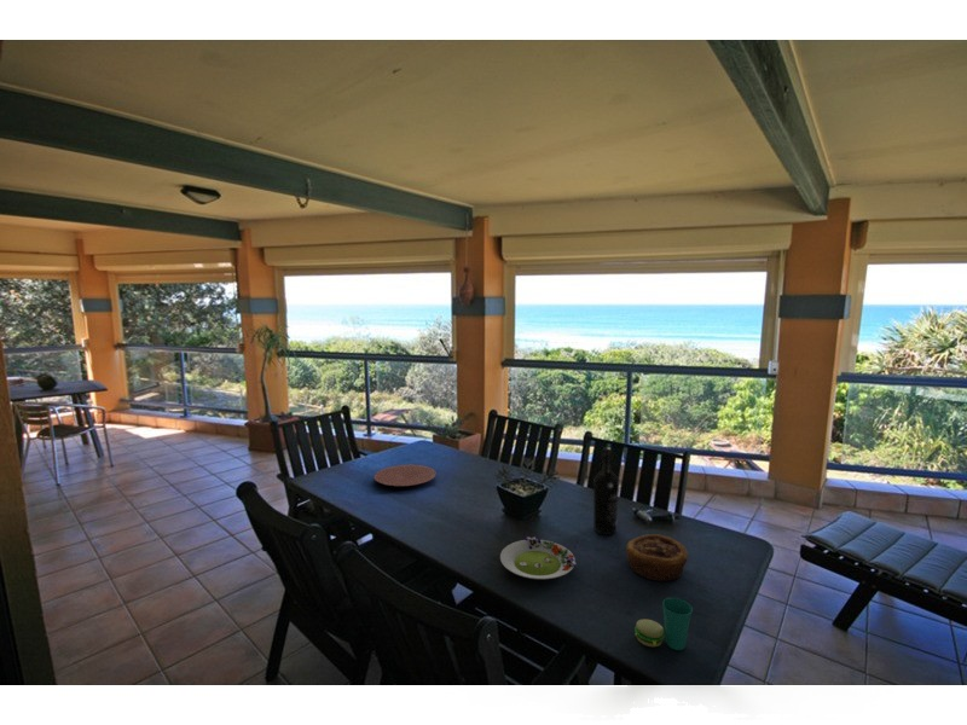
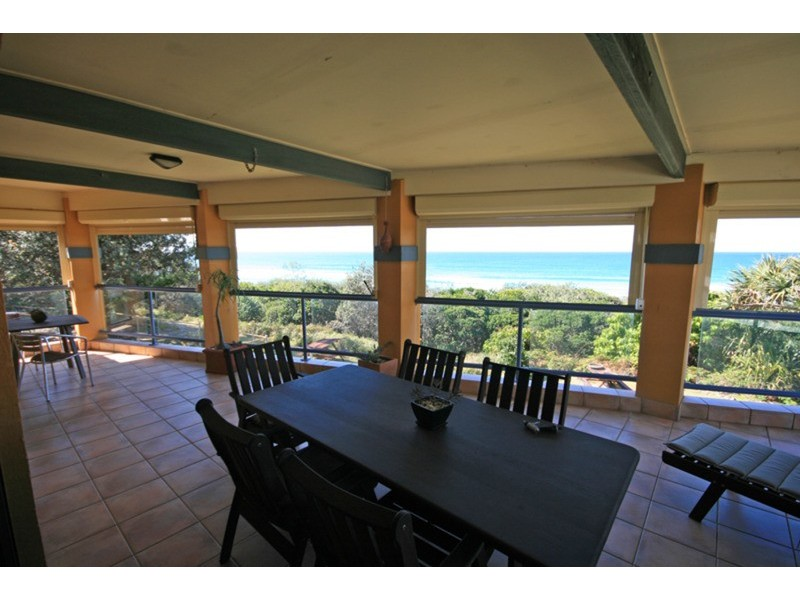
- wine bottle [592,446,620,536]
- salad plate [499,535,578,580]
- cup [633,597,694,651]
- plate [374,464,438,487]
- pastry [625,533,689,582]
